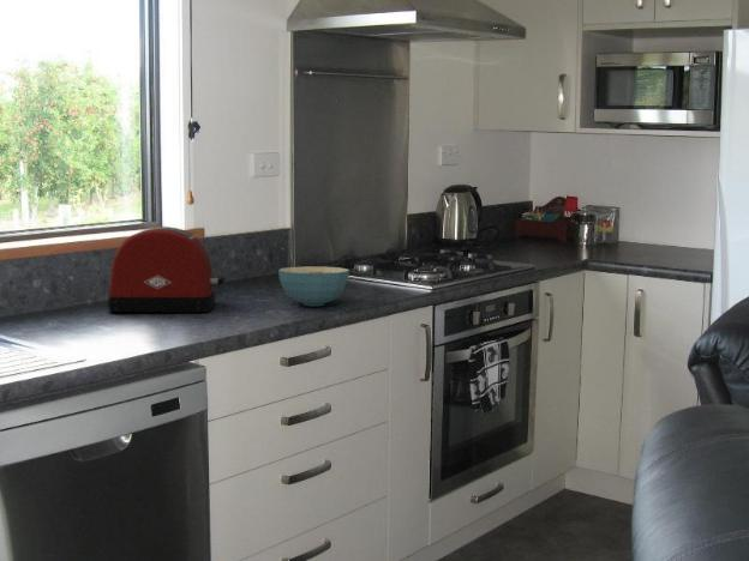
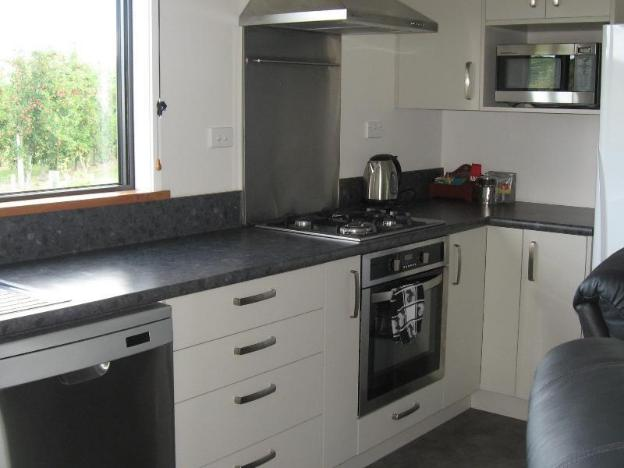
- cereal bowl [277,265,350,307]
- toaster [107,225,226,313]
